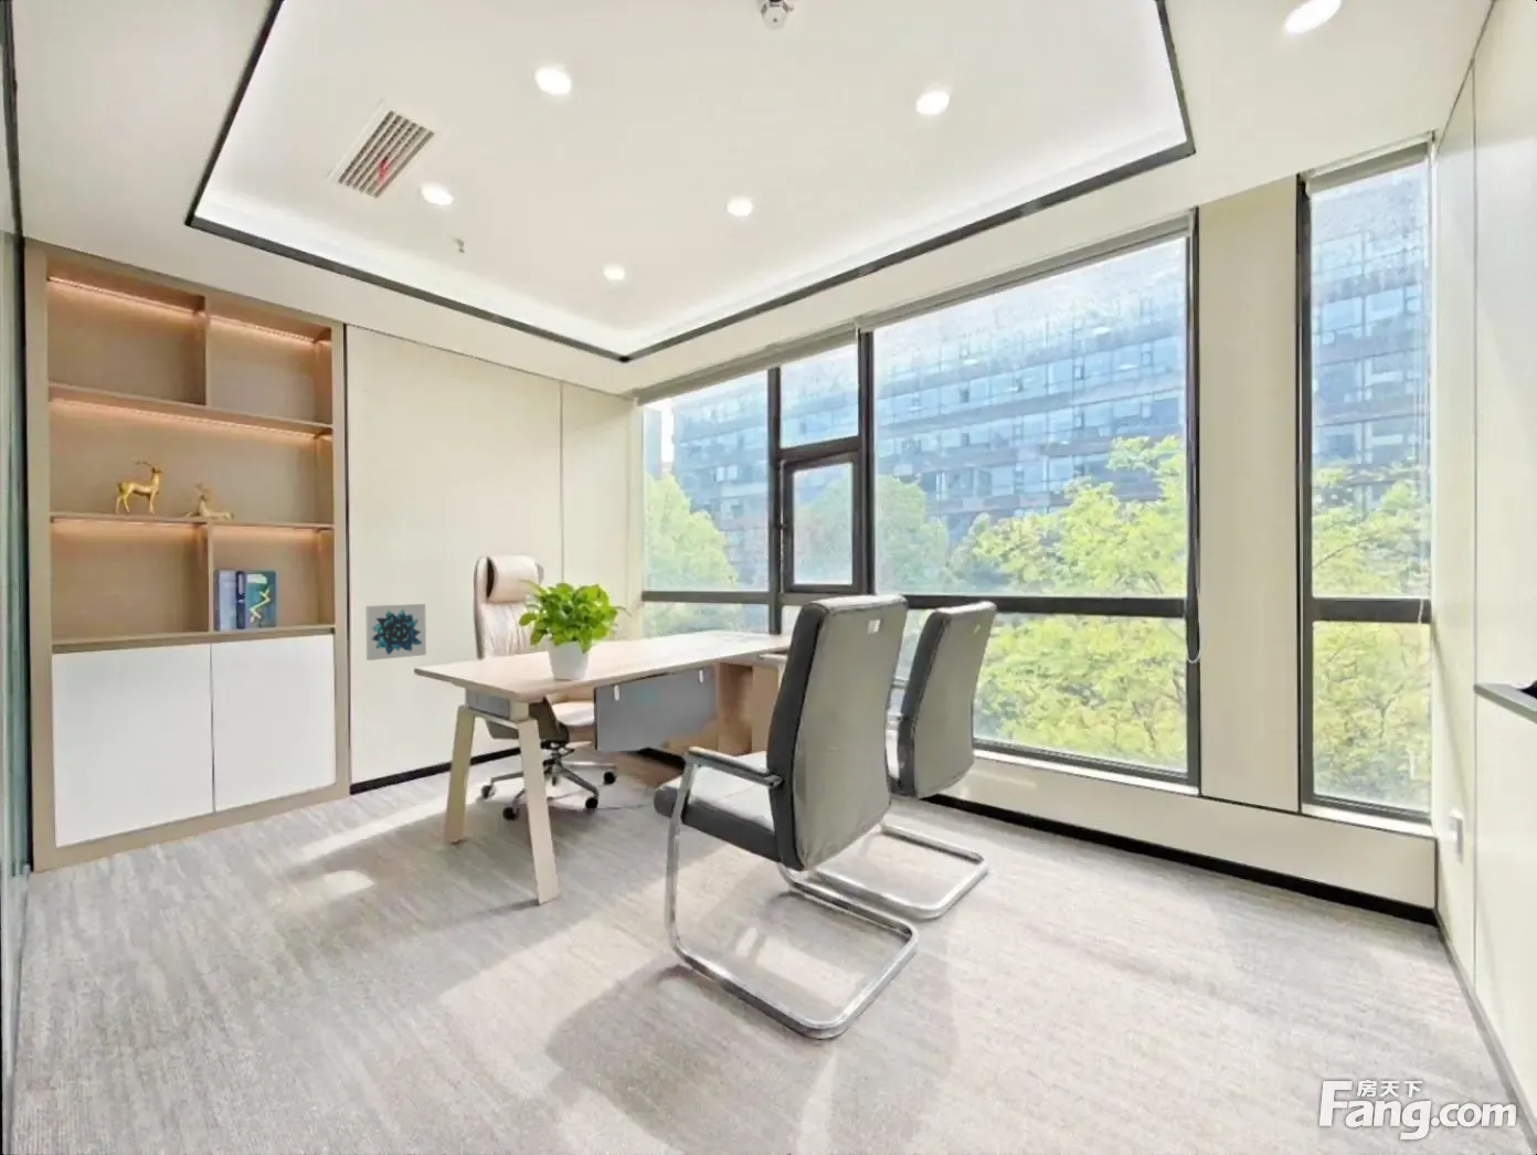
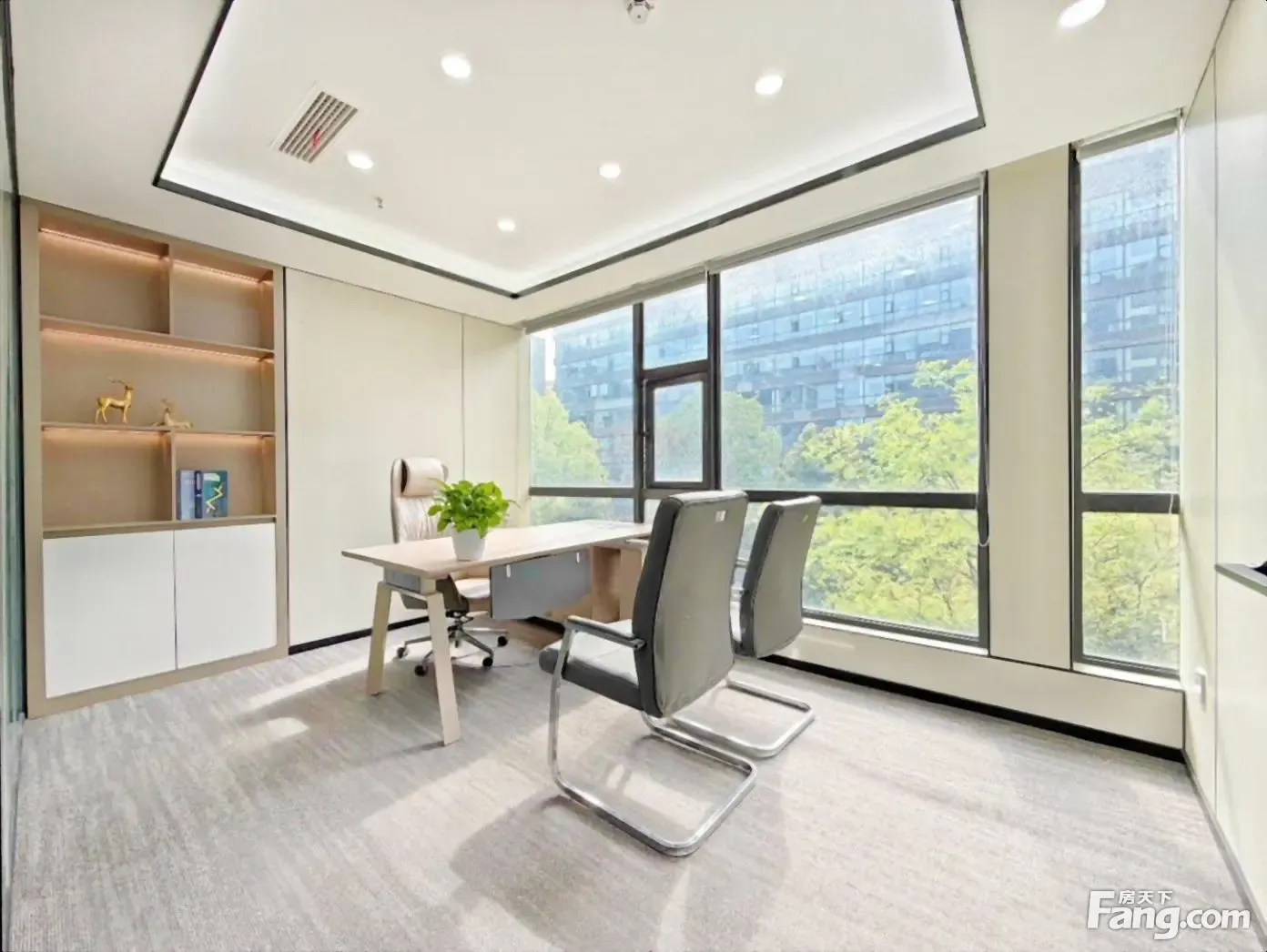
- wall art [364,603,427,661]
